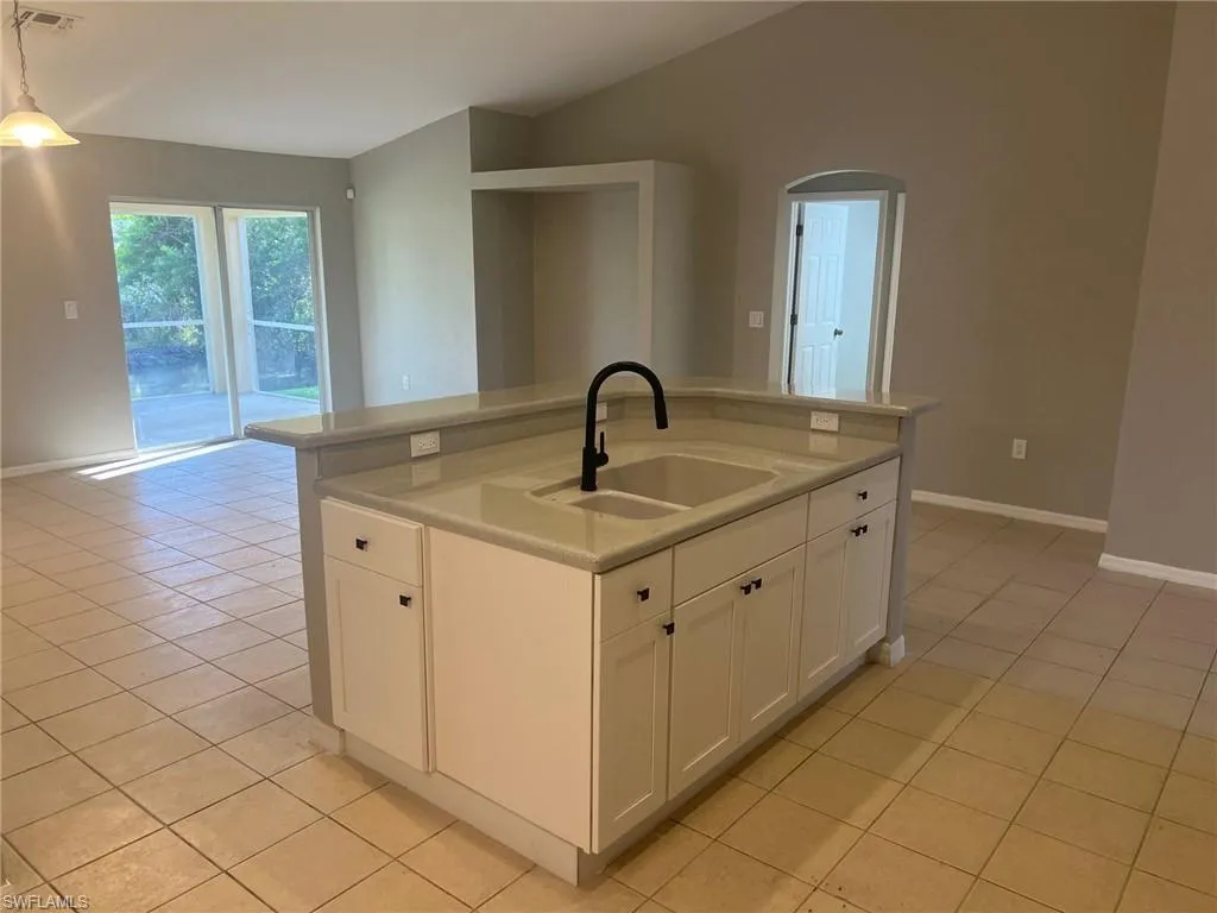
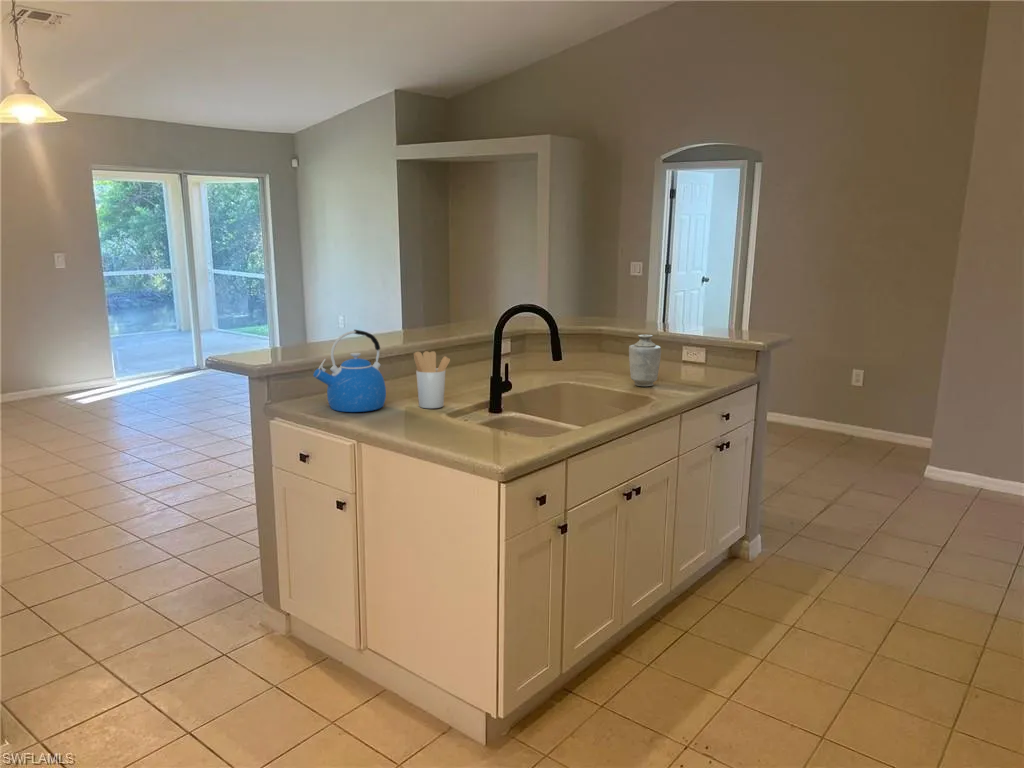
+ vase [628,334,662,387]
+ kettle [312,329,387,413]
+ utensil holder [413,350,451,409]
